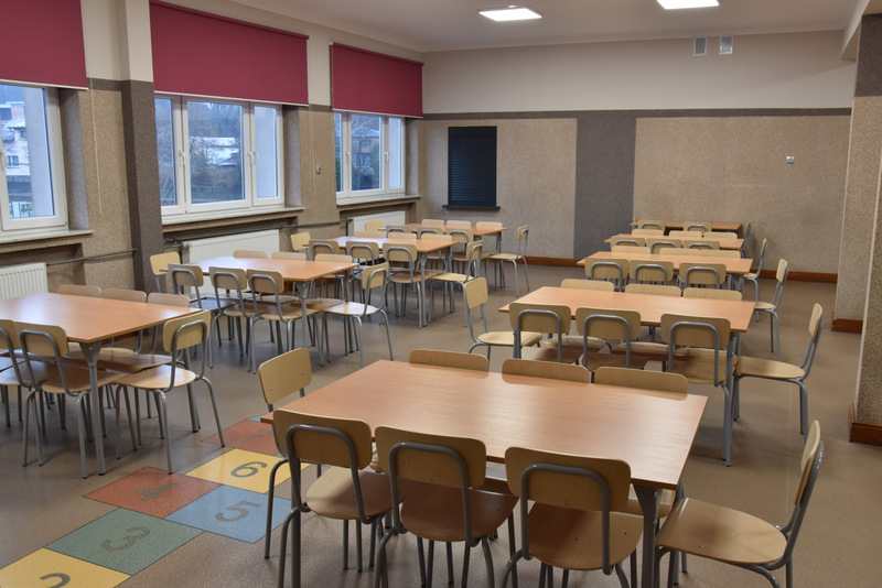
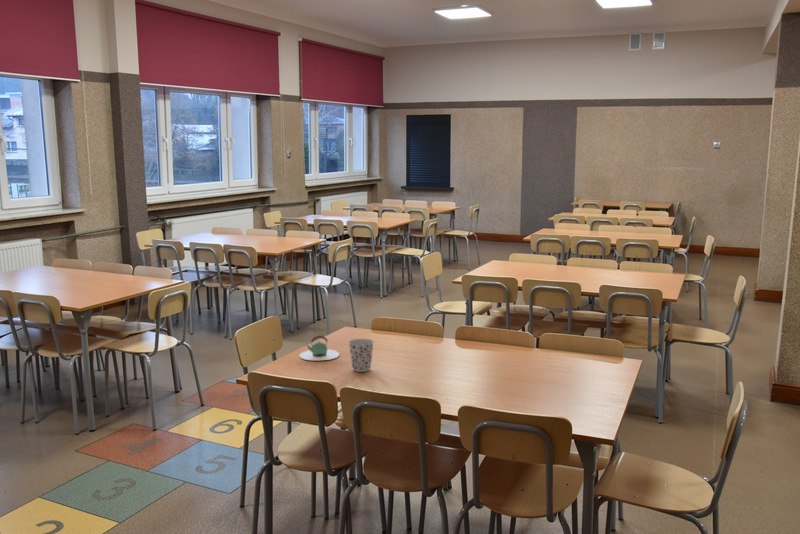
+ teapot [299,335,340,361]
+ cup [348,338,375,373]
